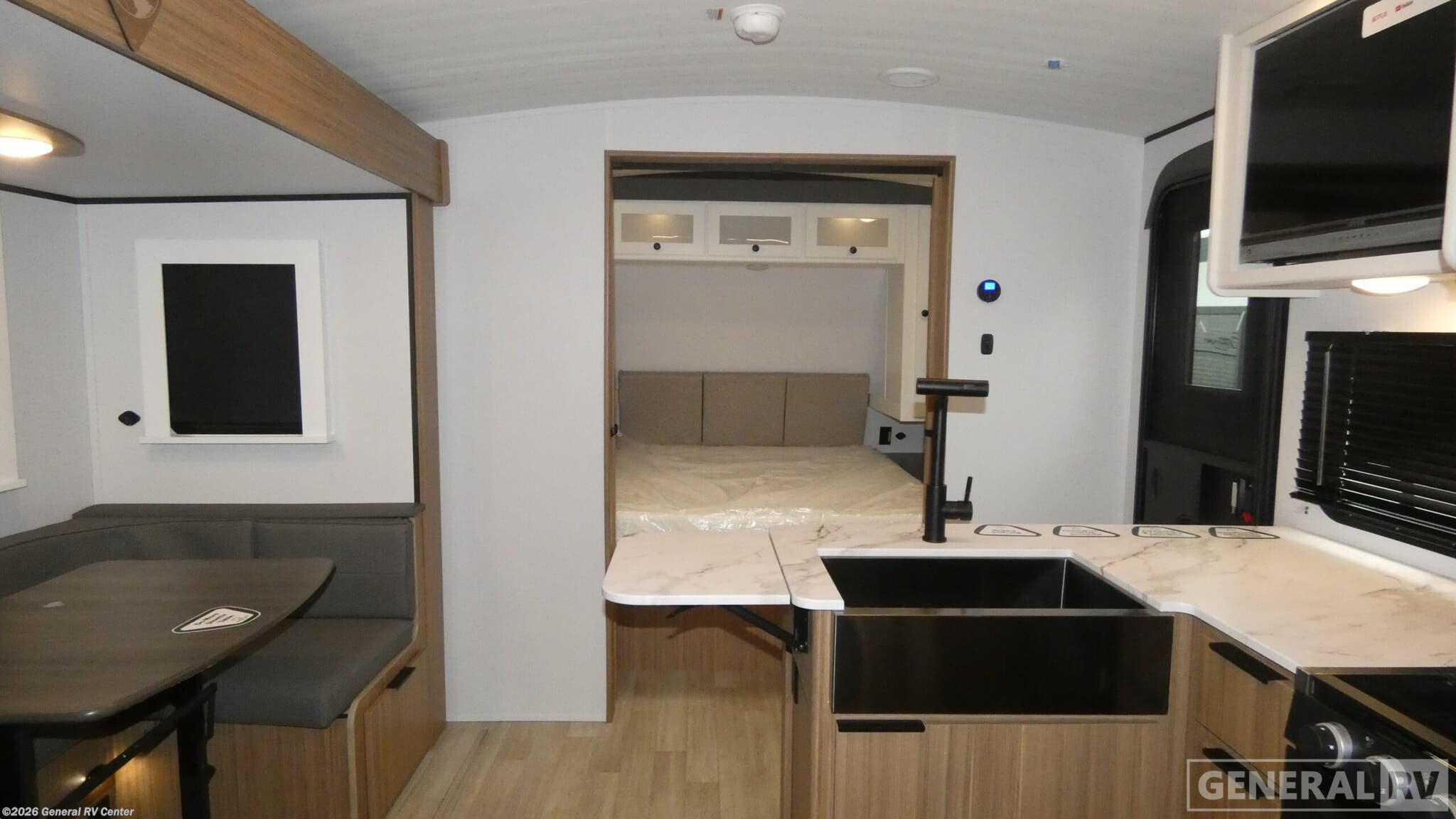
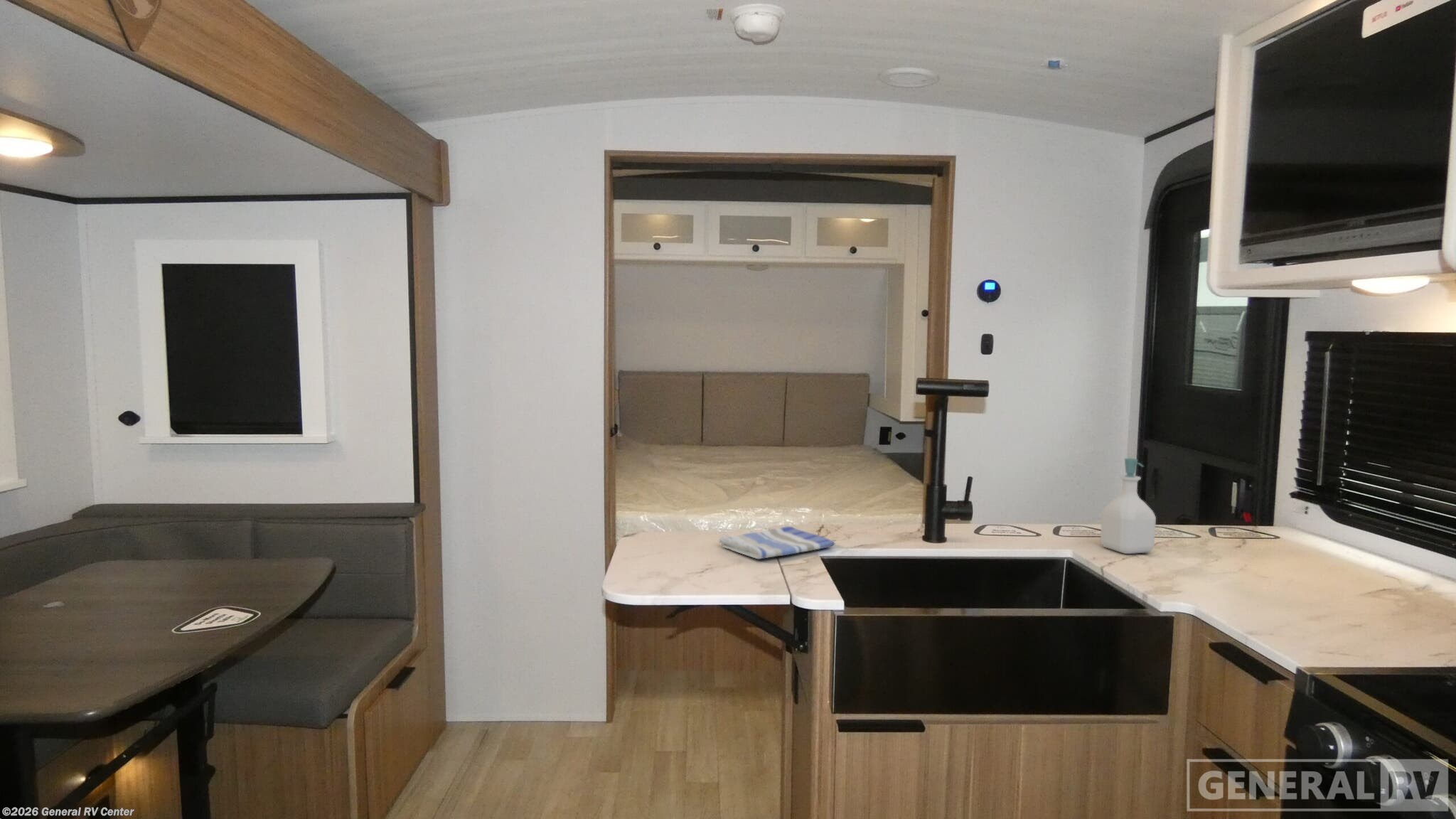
+ soap bottle [1100,457,1157,555]
+ dish towel [718,525,835,560]
